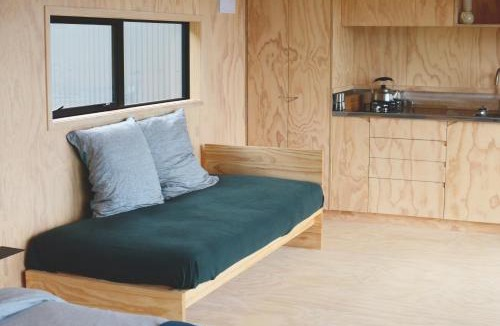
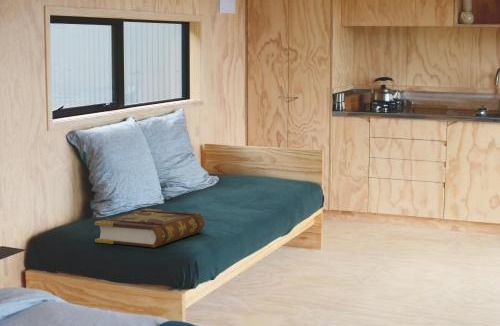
+ book [94,208,205,249]
